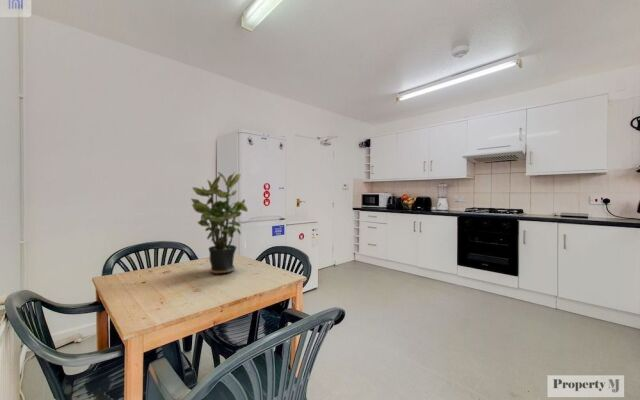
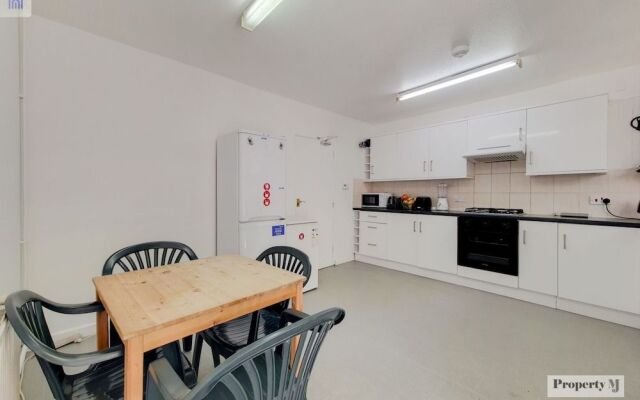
- potted plant [190,172,249,275]
